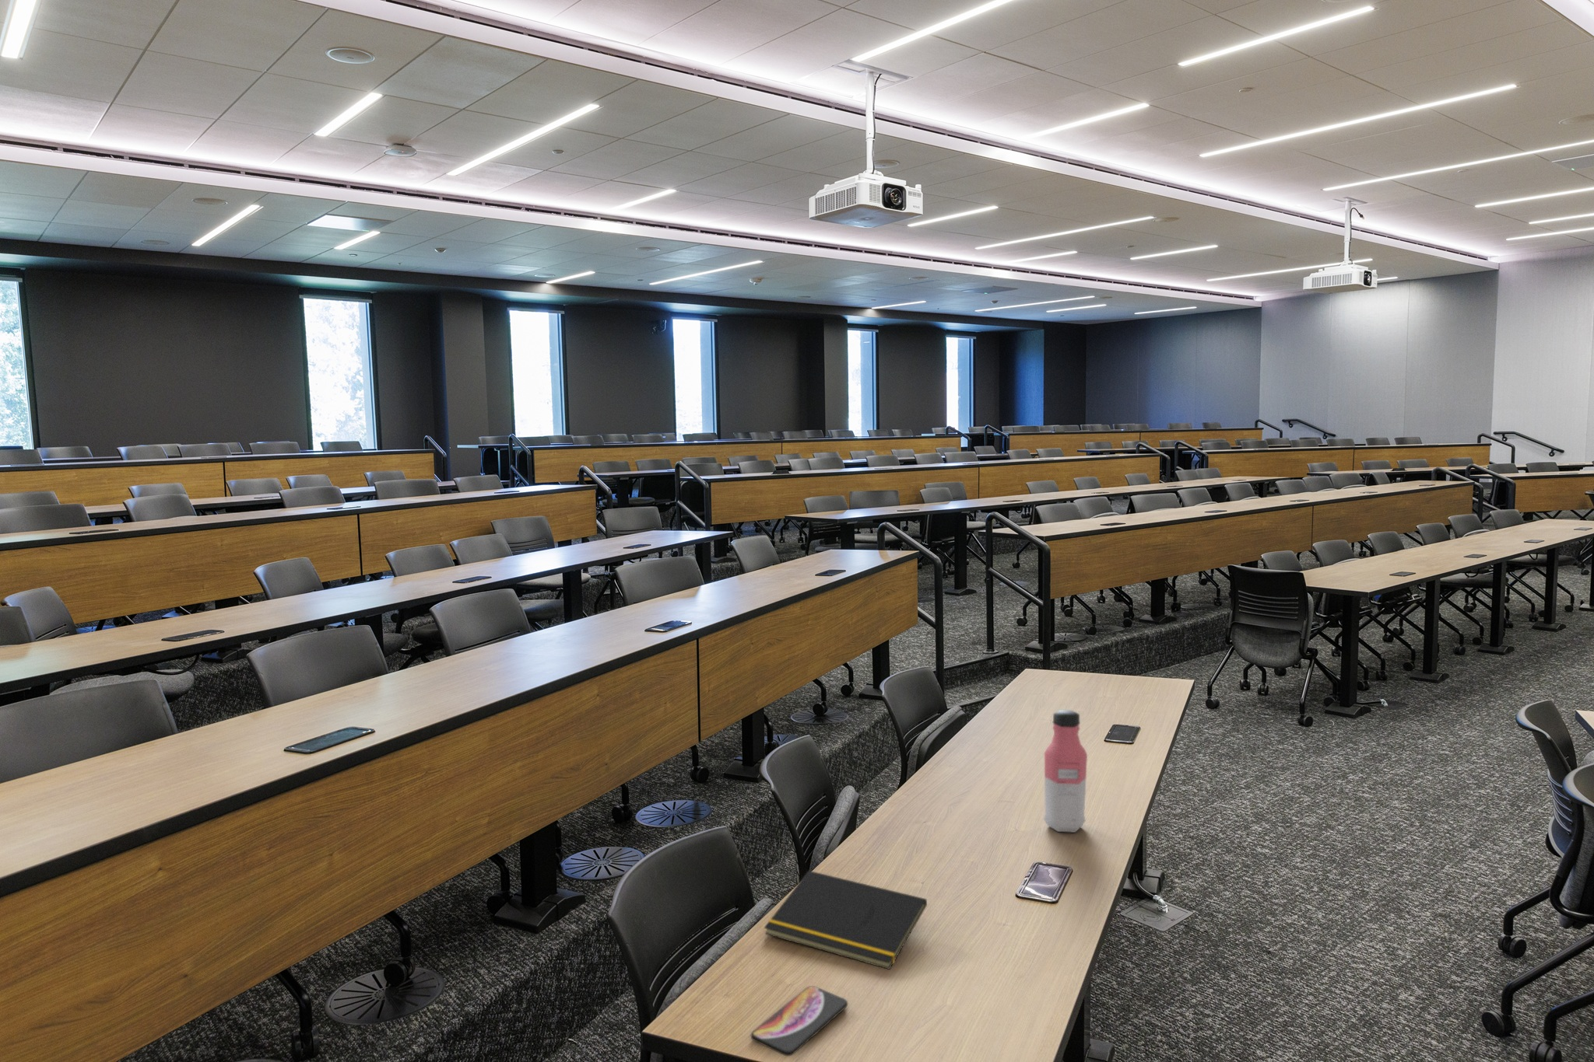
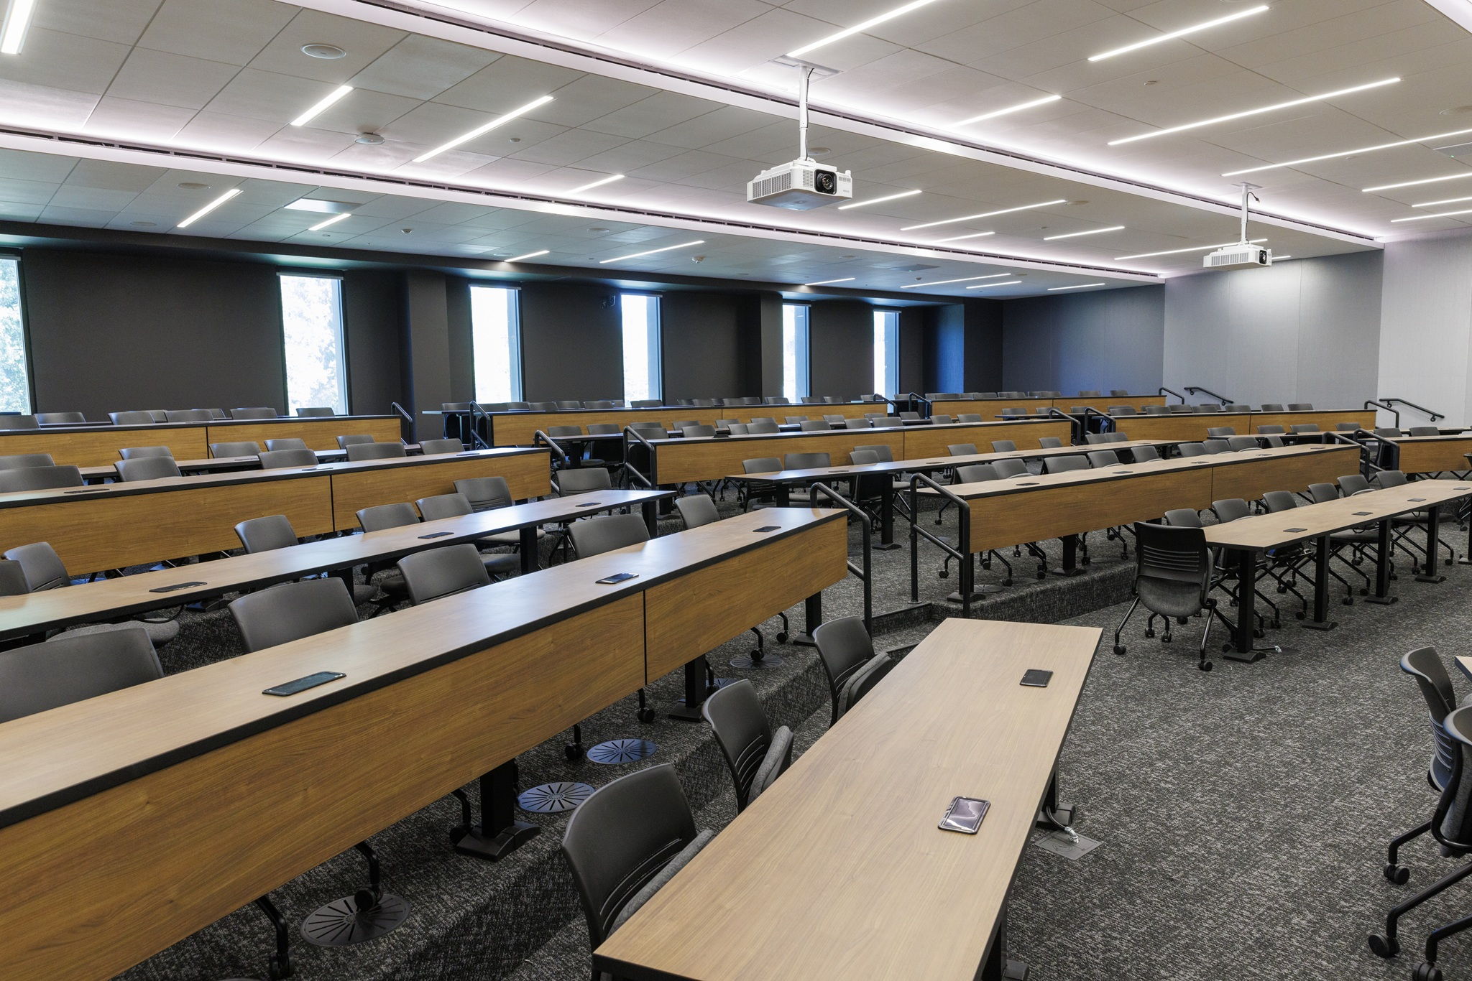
- smartphone [751,985,848,1056]
- water bottle [1043,709,1088,833]
- notepad [764,870,927,971]
